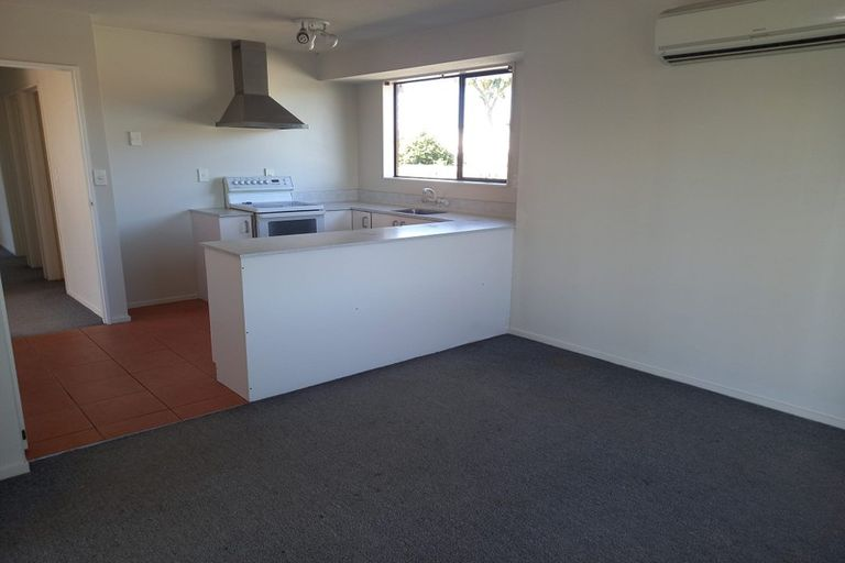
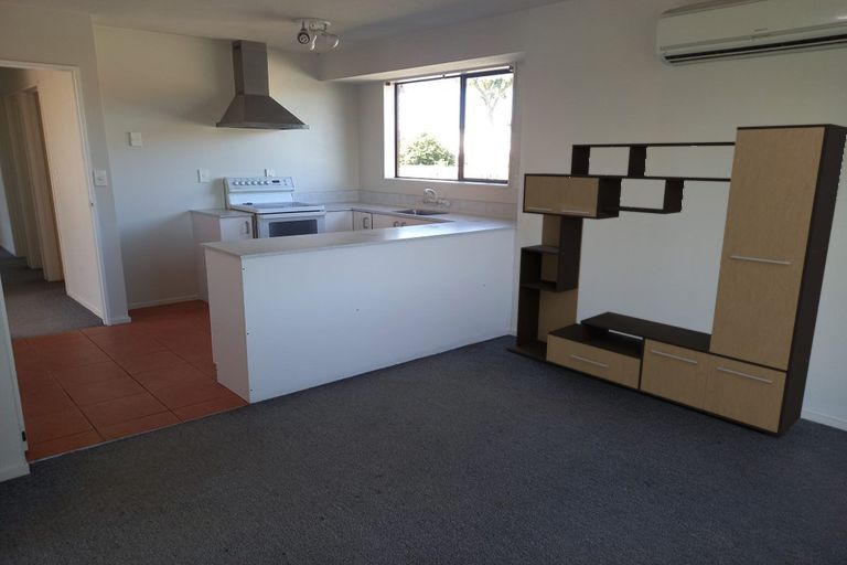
+ media console [505,122,847,438]
